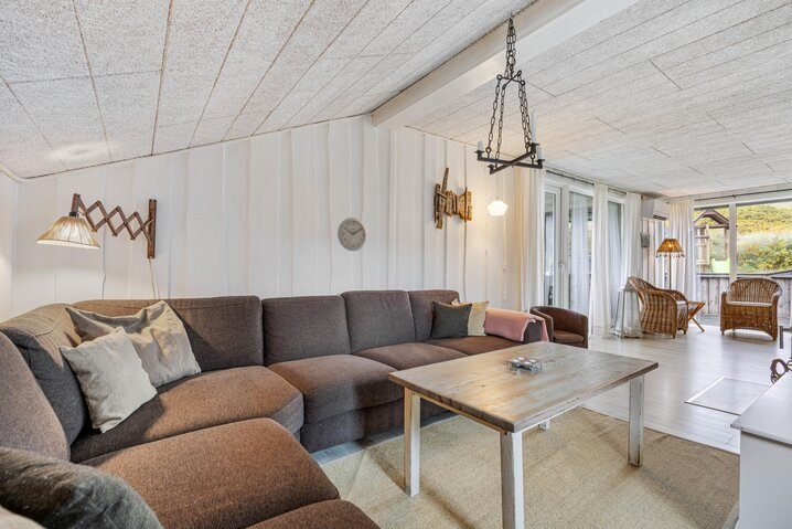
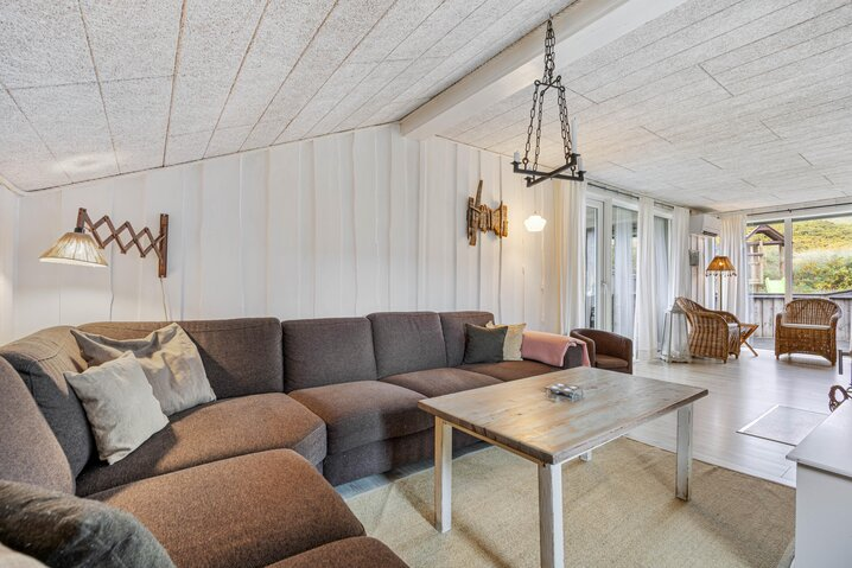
- wall clock [336,216,368,252]
